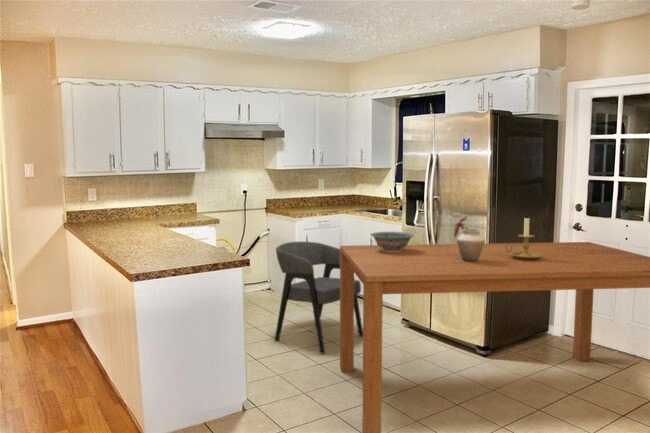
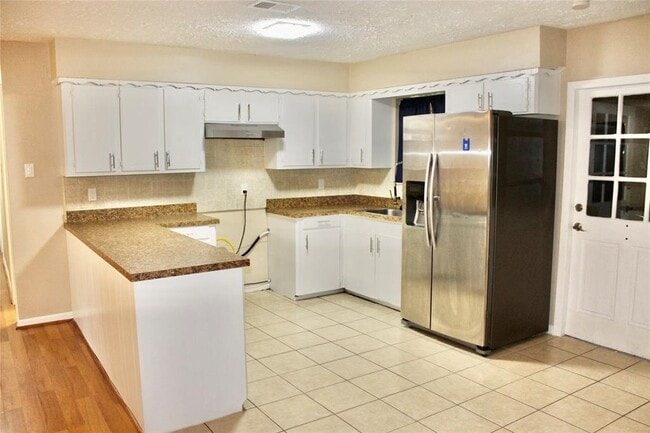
- decorative bowl [369,231,415,252]
- chair [274,241,363,355]
- dining table [339,241,650,433]
- candle holder [504,215,544,260]
- vase [453,215,486,262]
